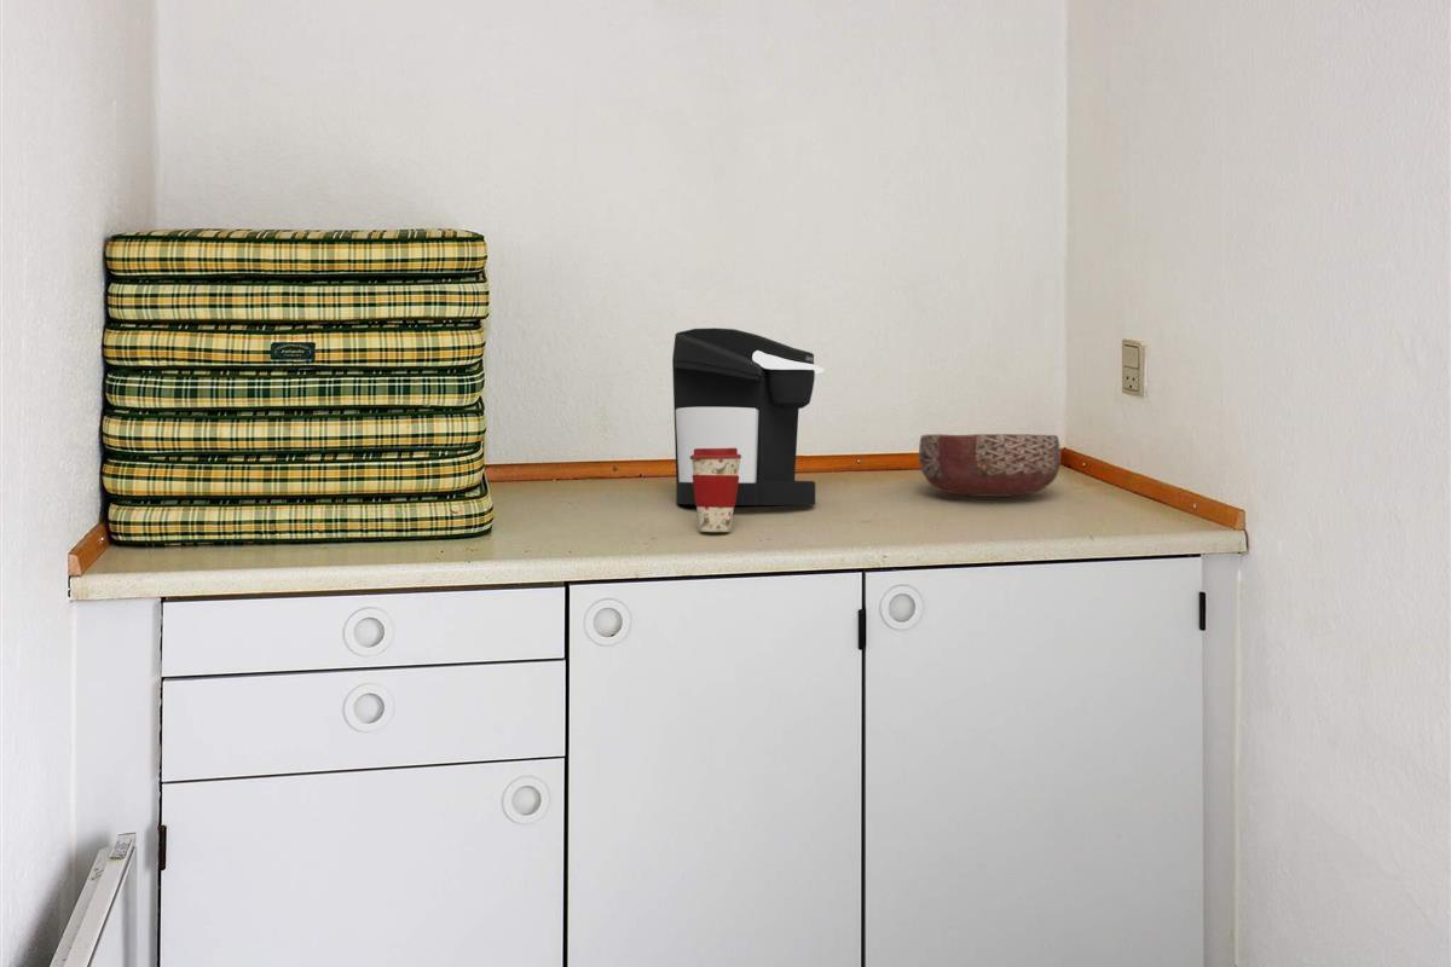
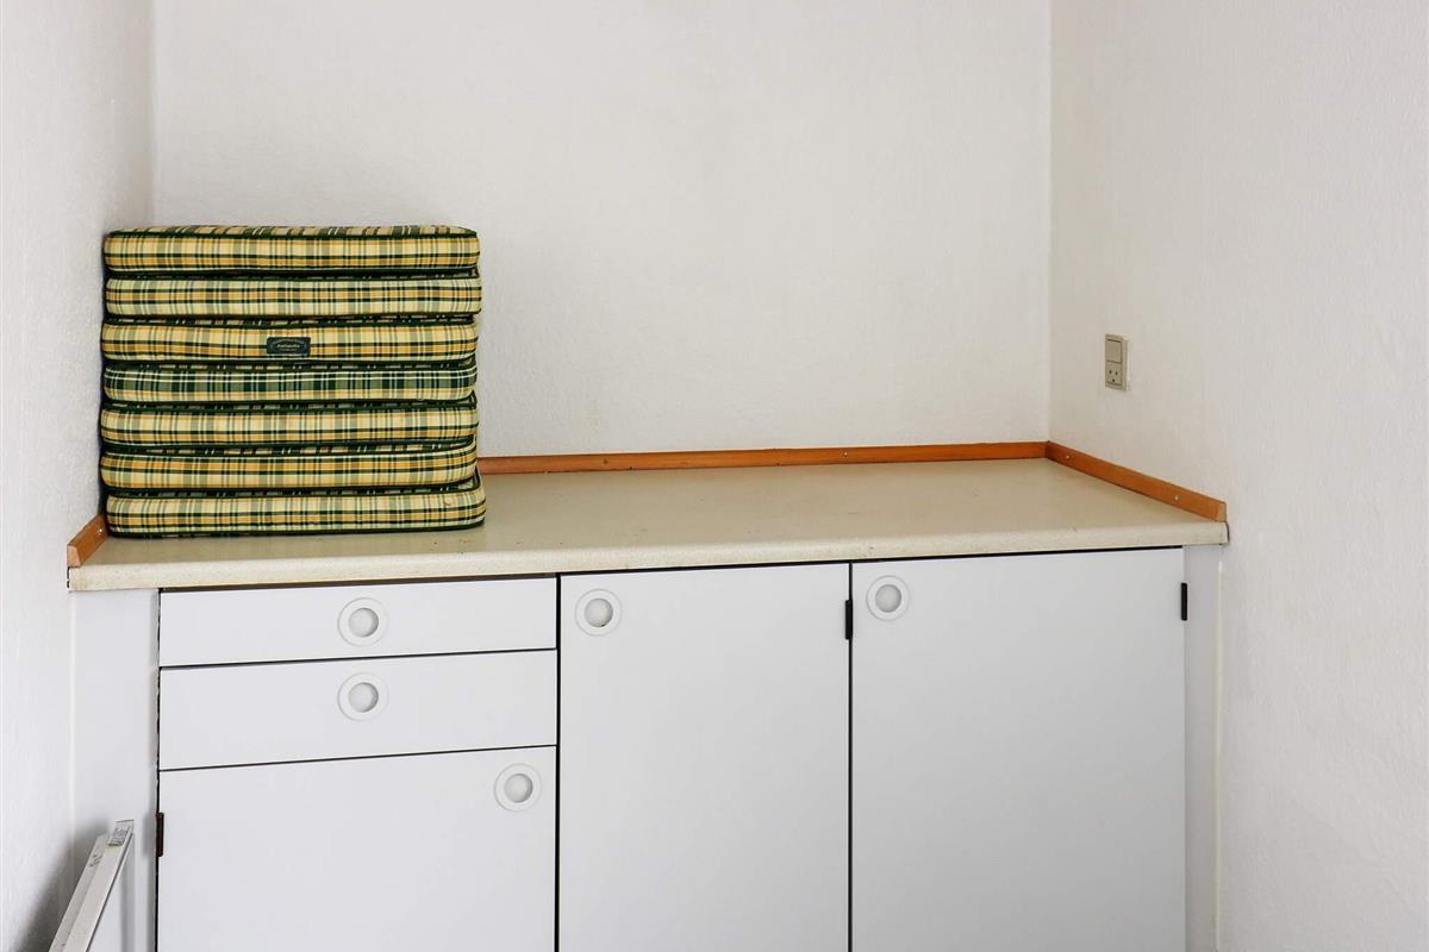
- coffee maker [671,328,825,506]
- bowl [918,433,1062,498]
- coffee cup [690,447,741,533]
